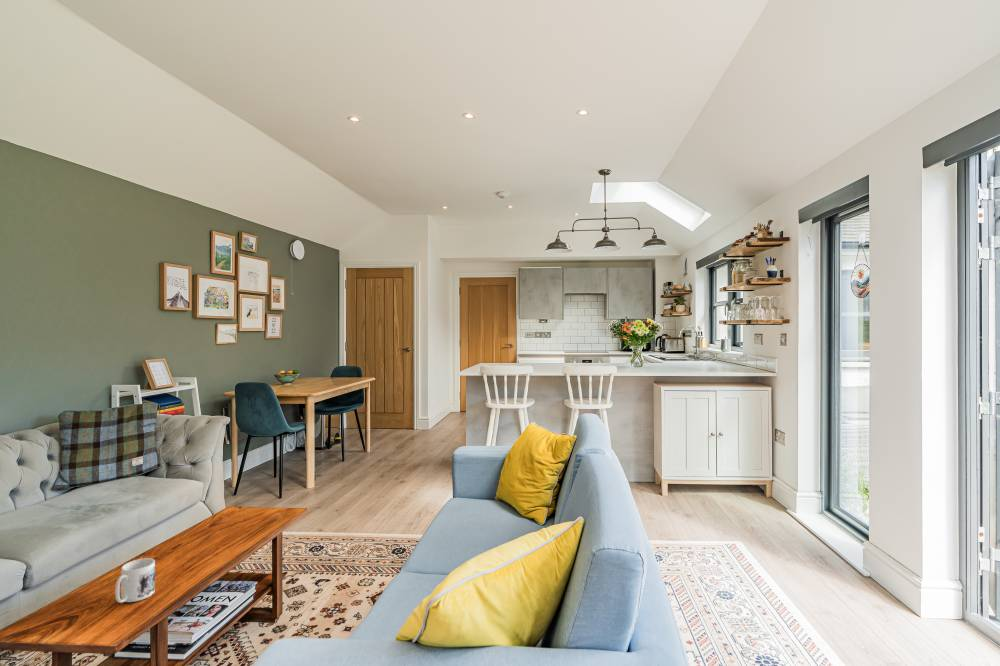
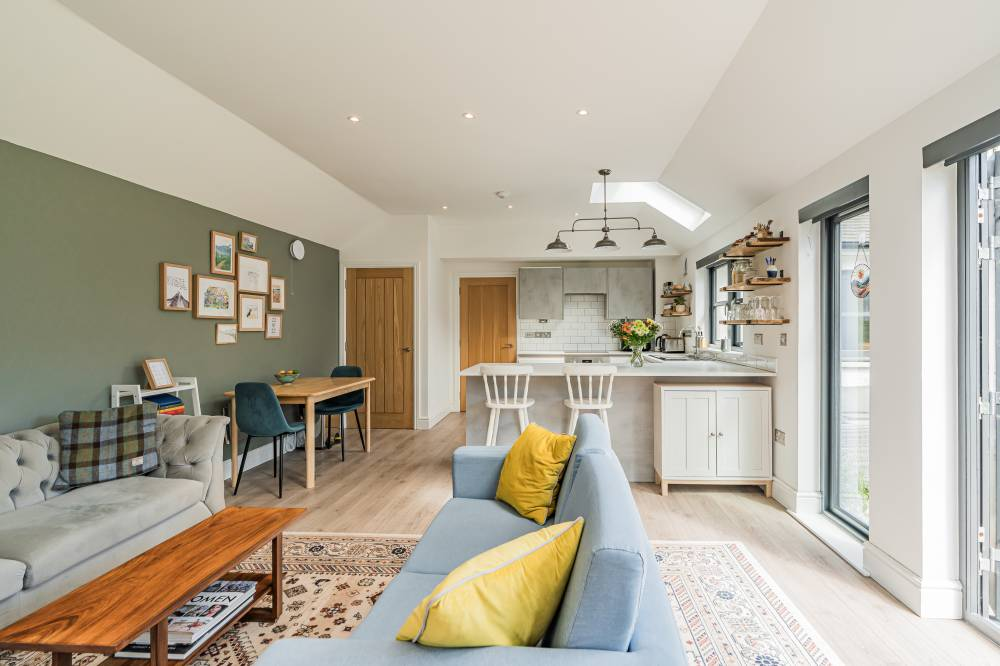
- mug [114,557,156,604]
